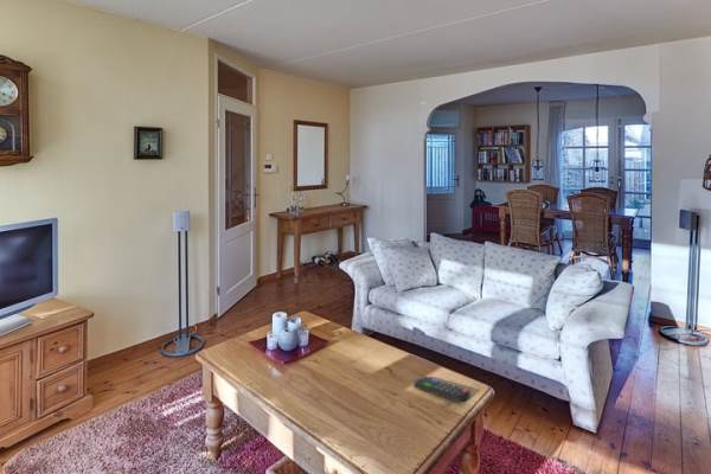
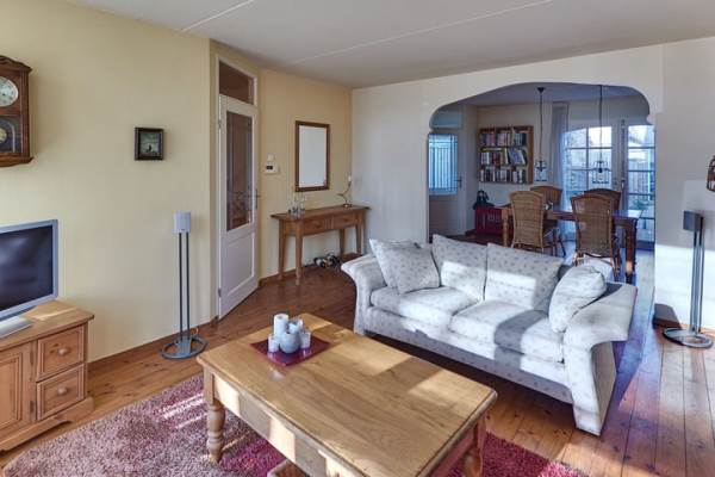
- remote control [414,376,472,404]
